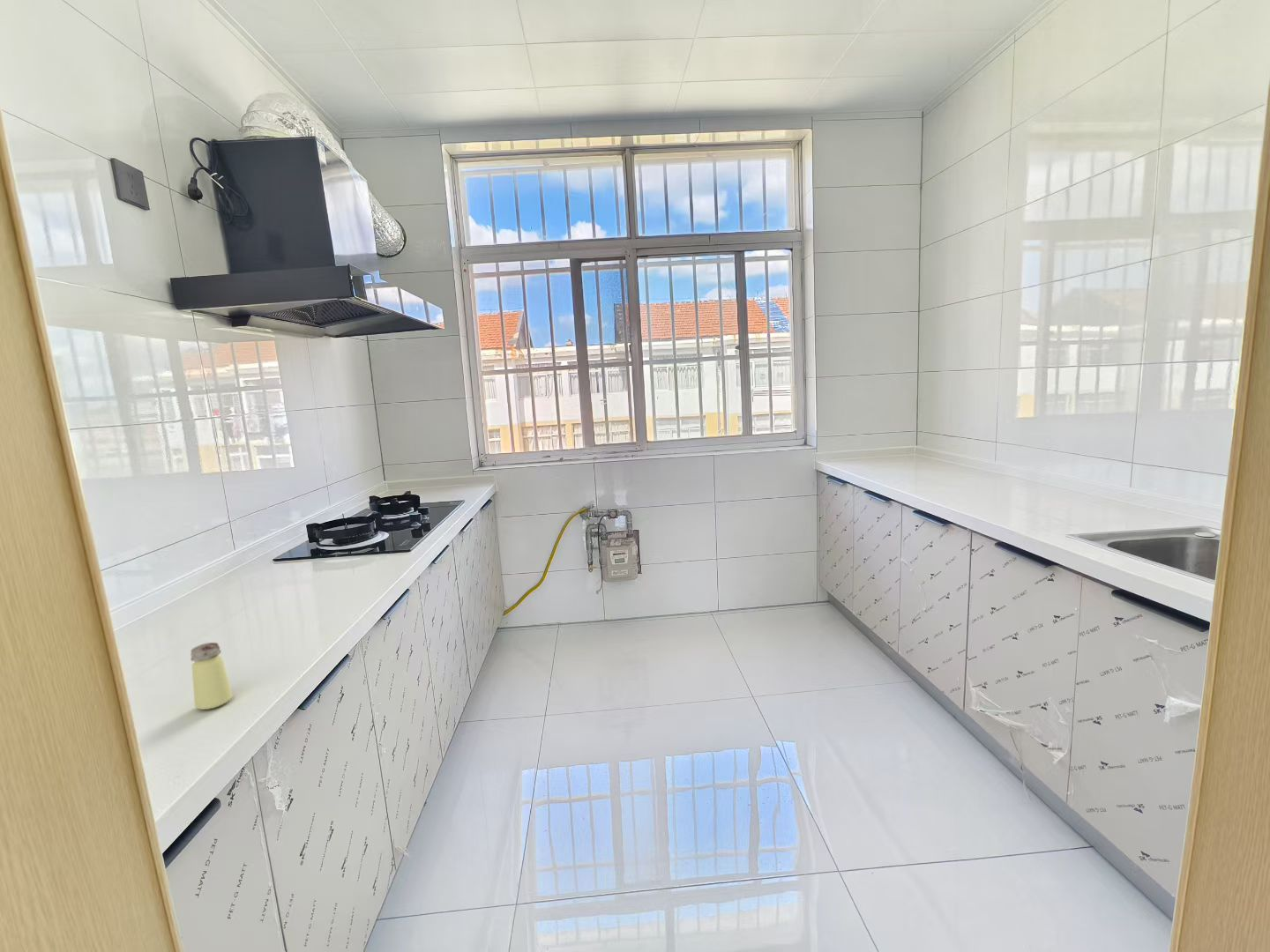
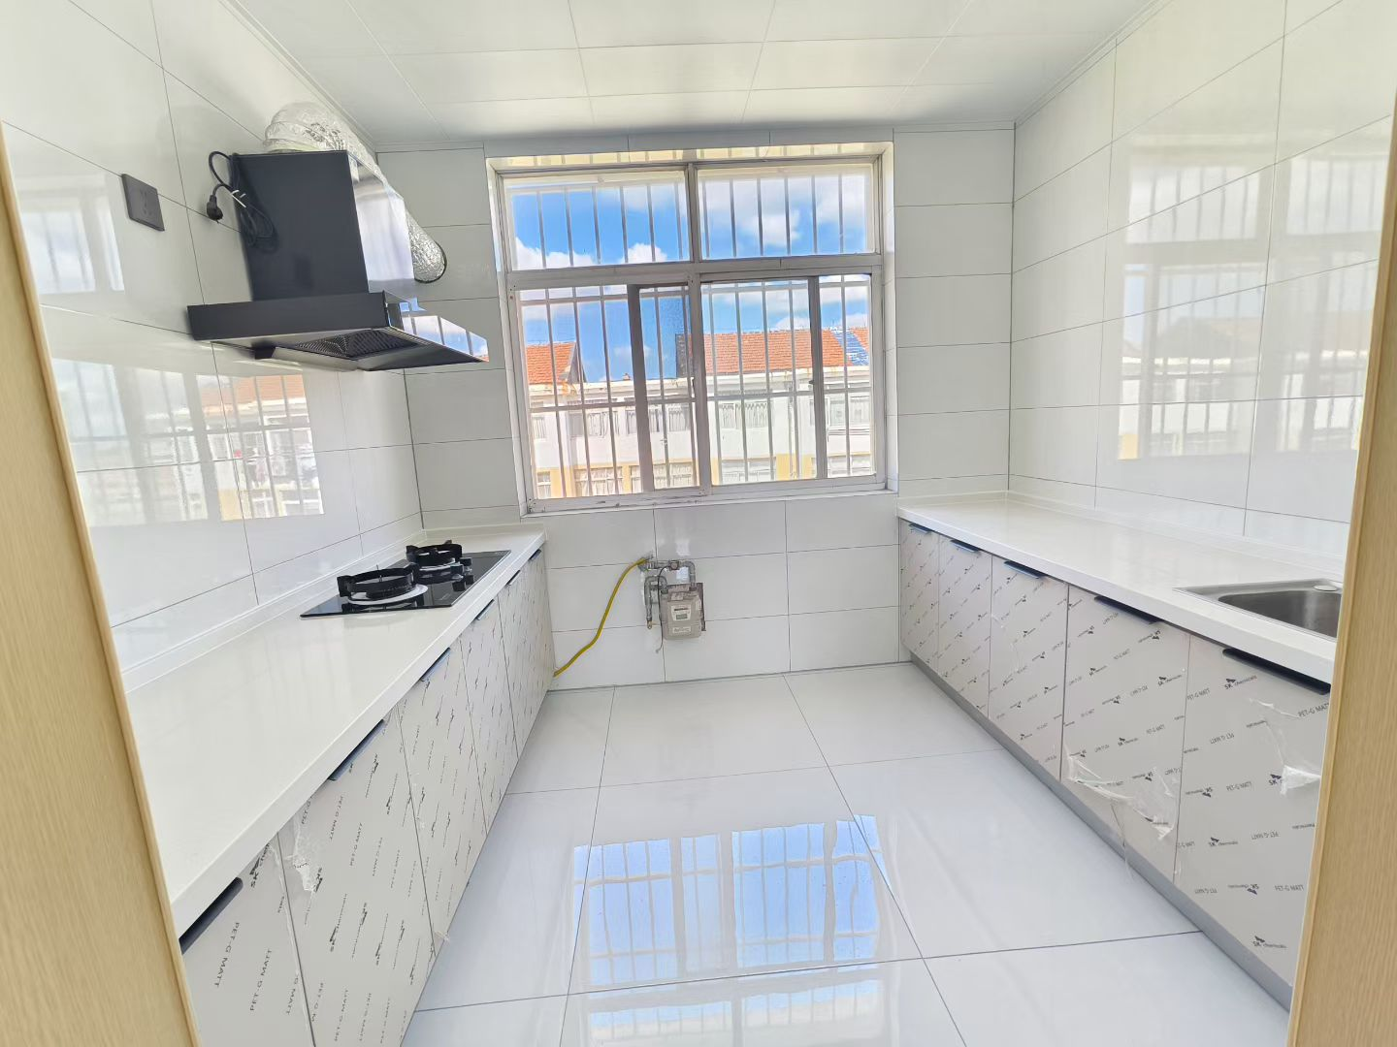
- saltshaker [190,642,234,710]
